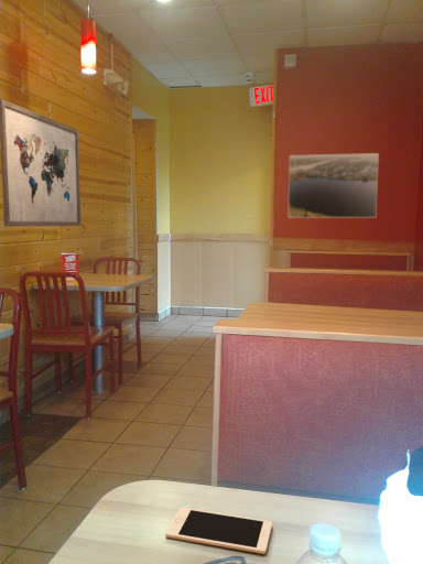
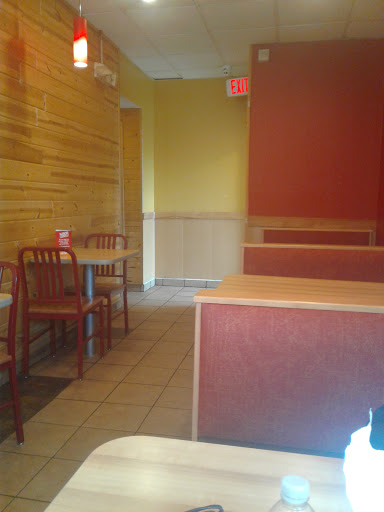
- cell phone [164,507,273,555]
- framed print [288,152,380,219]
- wall art [0,98,82,227]
